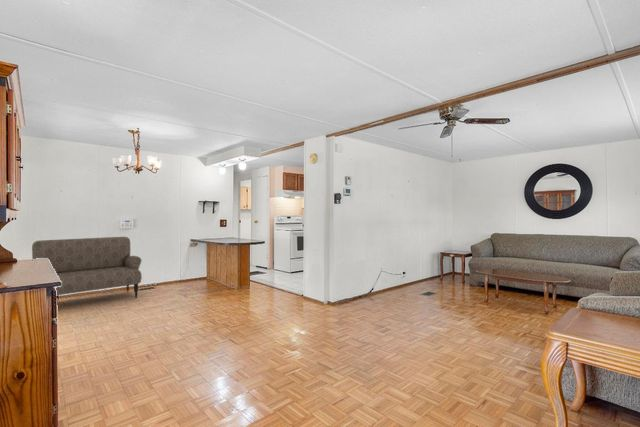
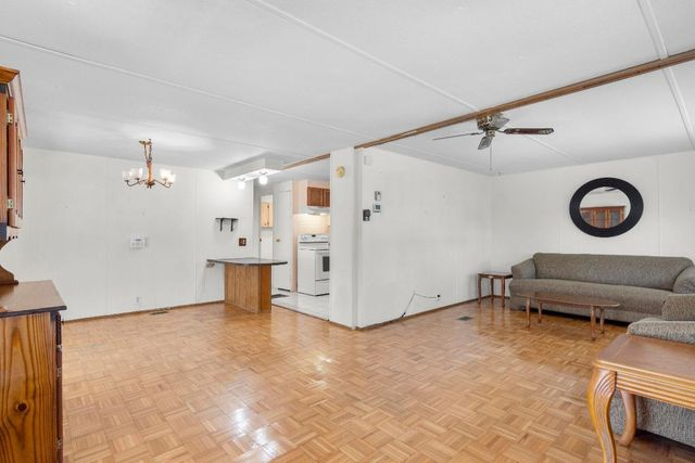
- sofa [31,236,143,299]
